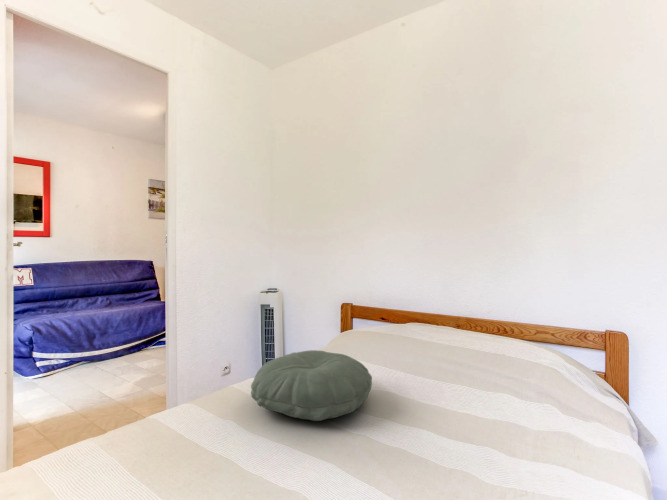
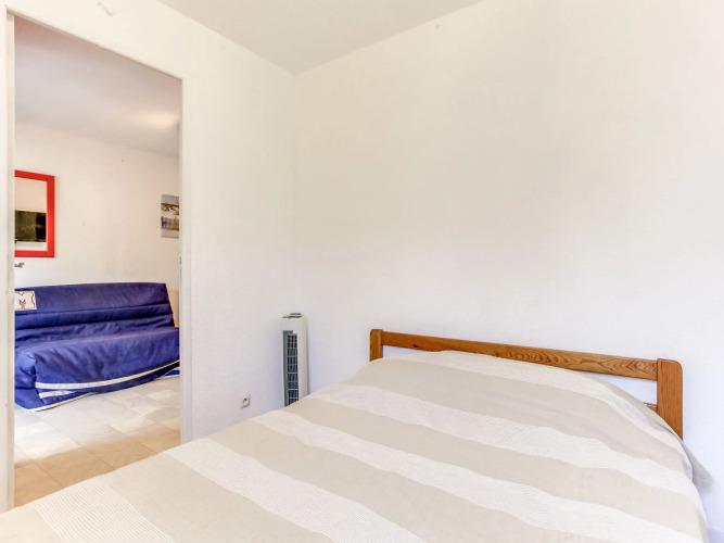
- pillow [250,349,373,422]
